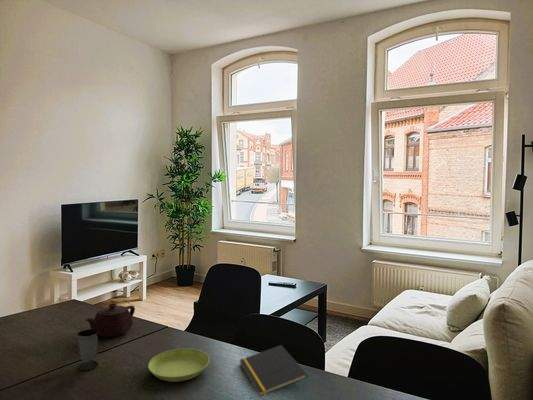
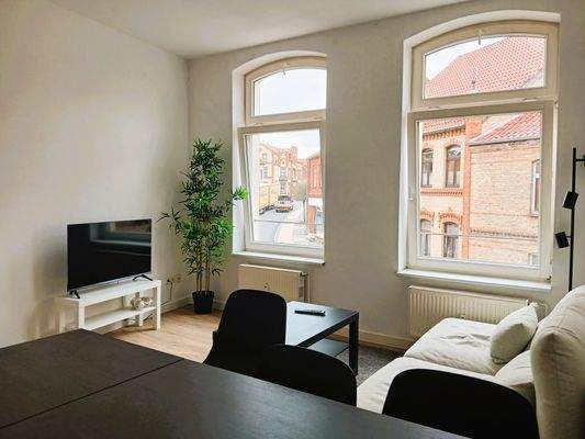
- teapot [84,302,136,338]
- notepad [238,344,309,397]
- cup [76,328,99,371]
- saucer [147,348,211,383]
